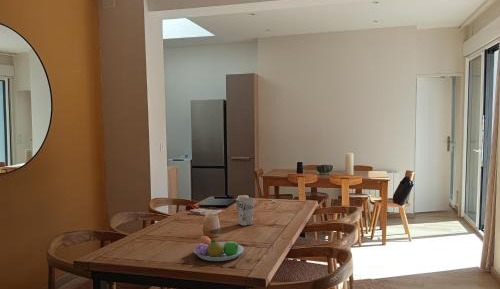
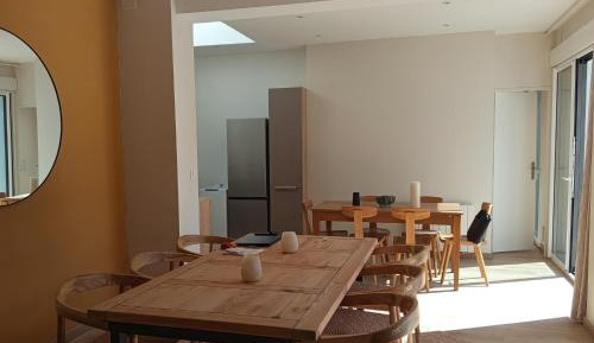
- fruit bowl [192,235,245,262]
- cup [235,197,256,227]
